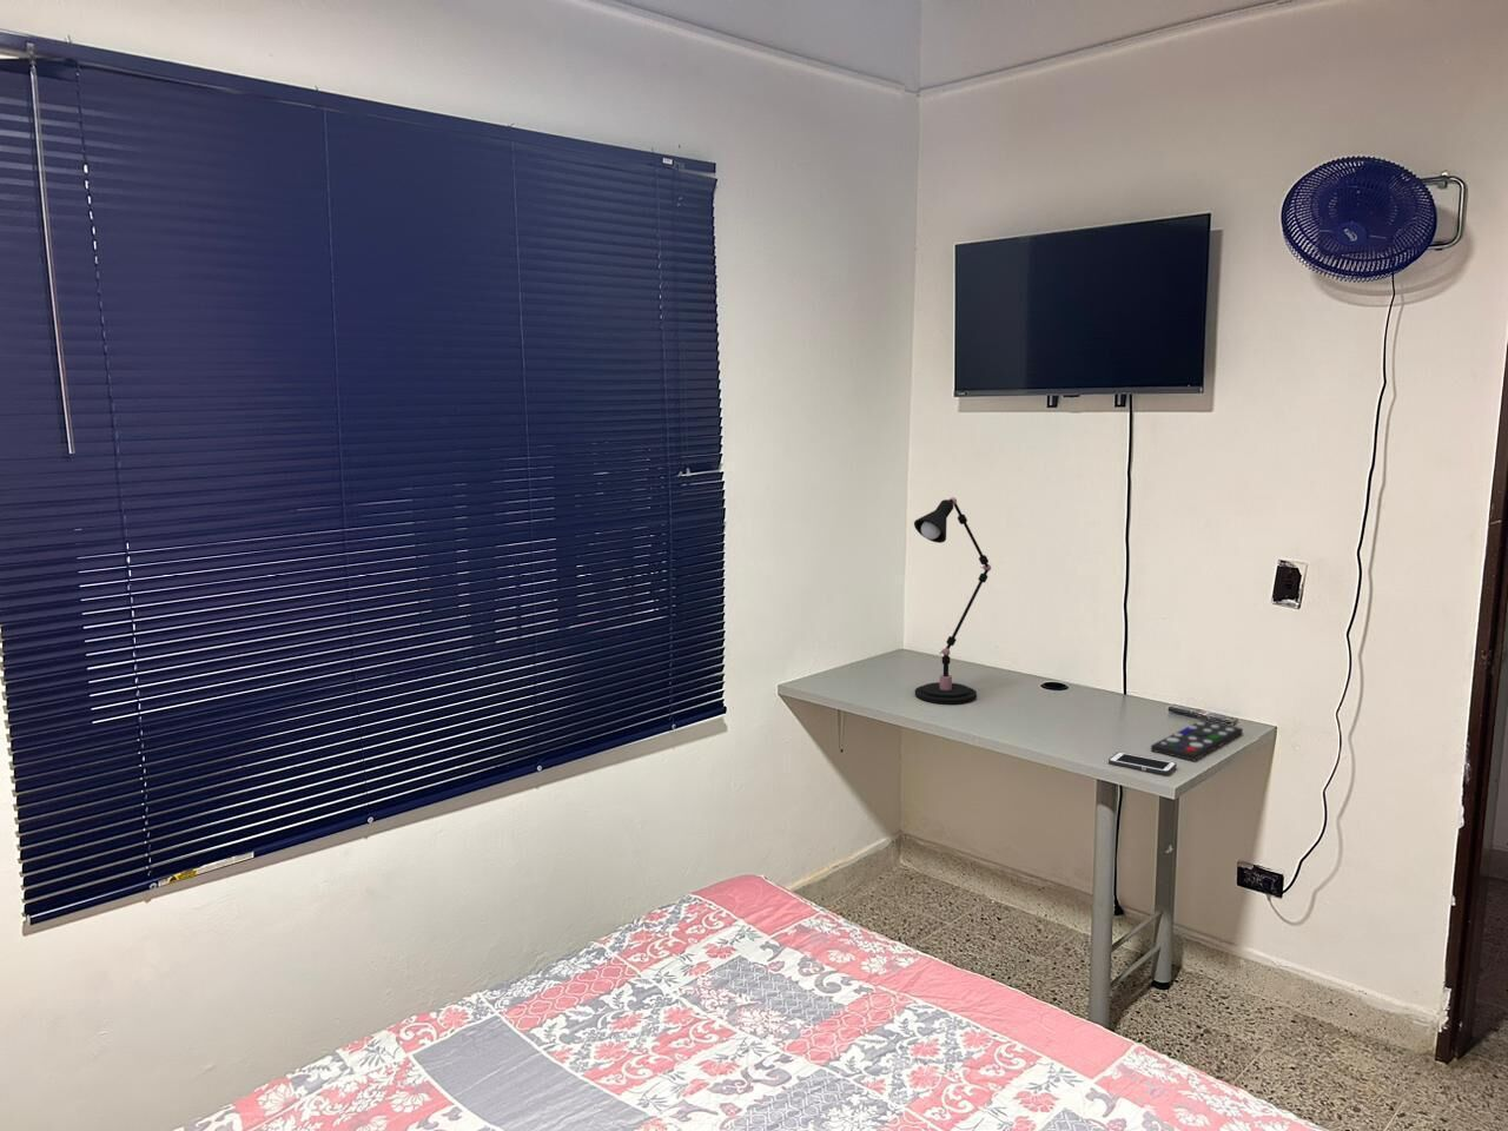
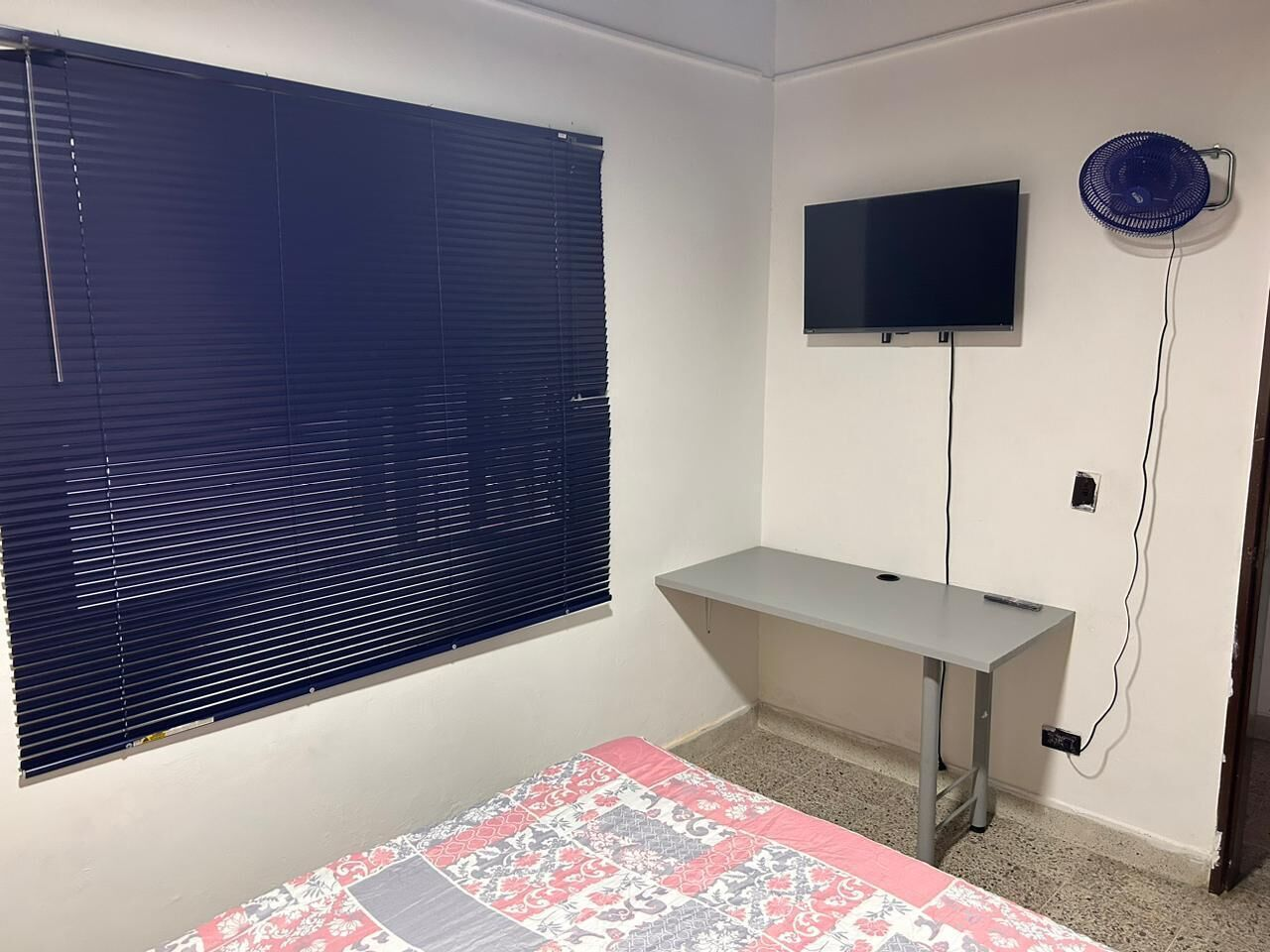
- remote control [1149,719,1244,763]
- cell phone [1108,751,1178,776]
- desk lamp [913,495,991,704]
